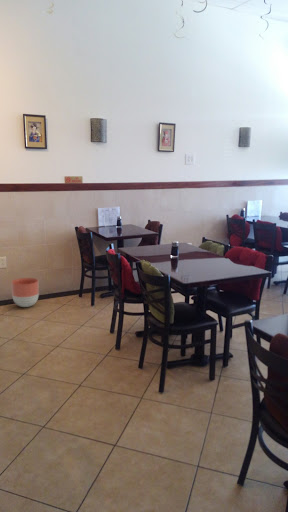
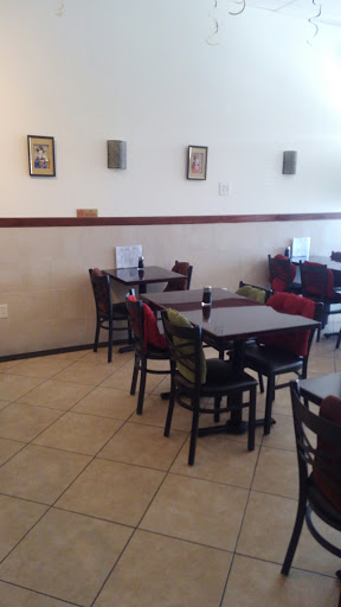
- planter [11,277,40,308]
